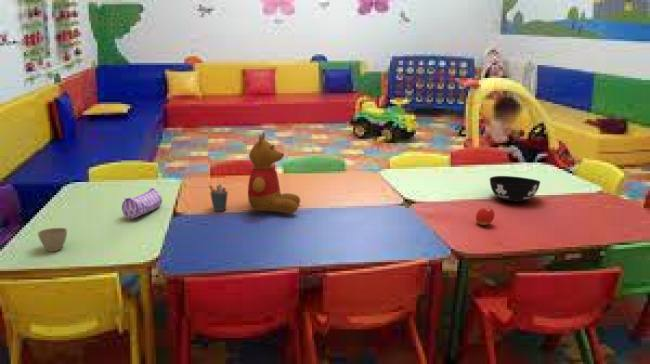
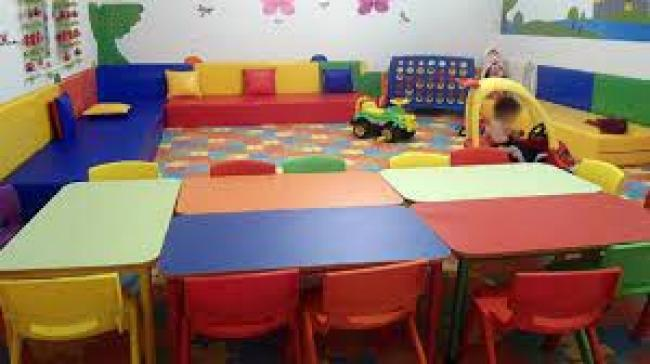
- teddy bear [247,131,301,214]
- bowl [489,175,541,202]
- pencil case [121,187,163,219]
- pen holder [208,183,229,212]
- fruit [475,205,496,226]
- flower pot [37,227,68,252]
